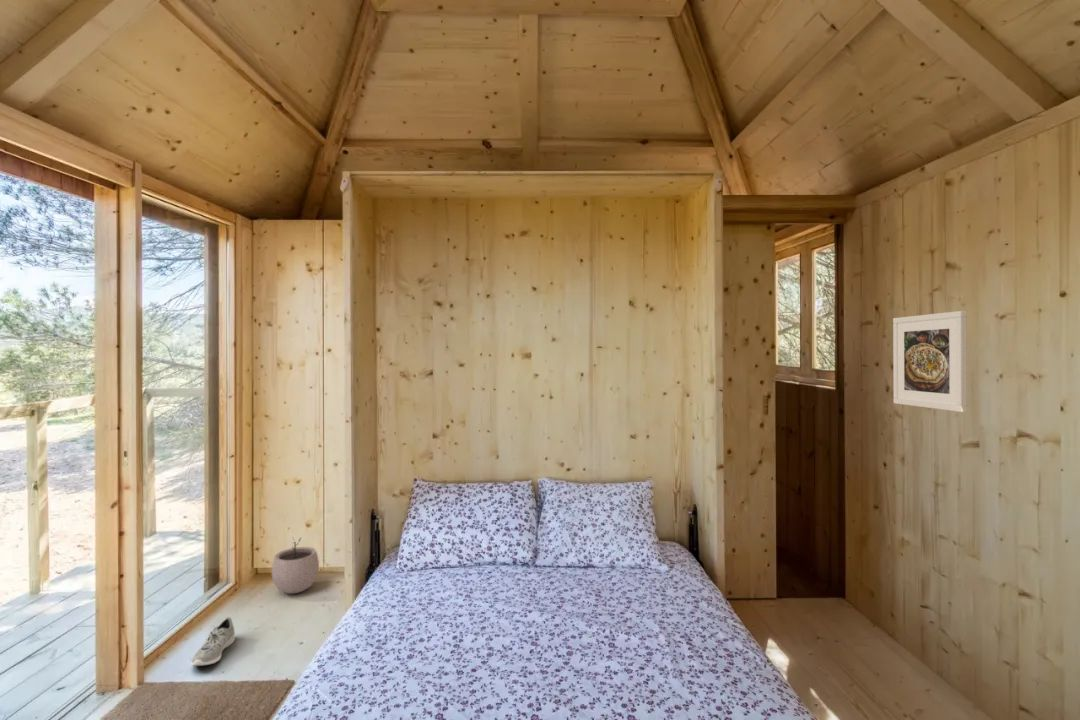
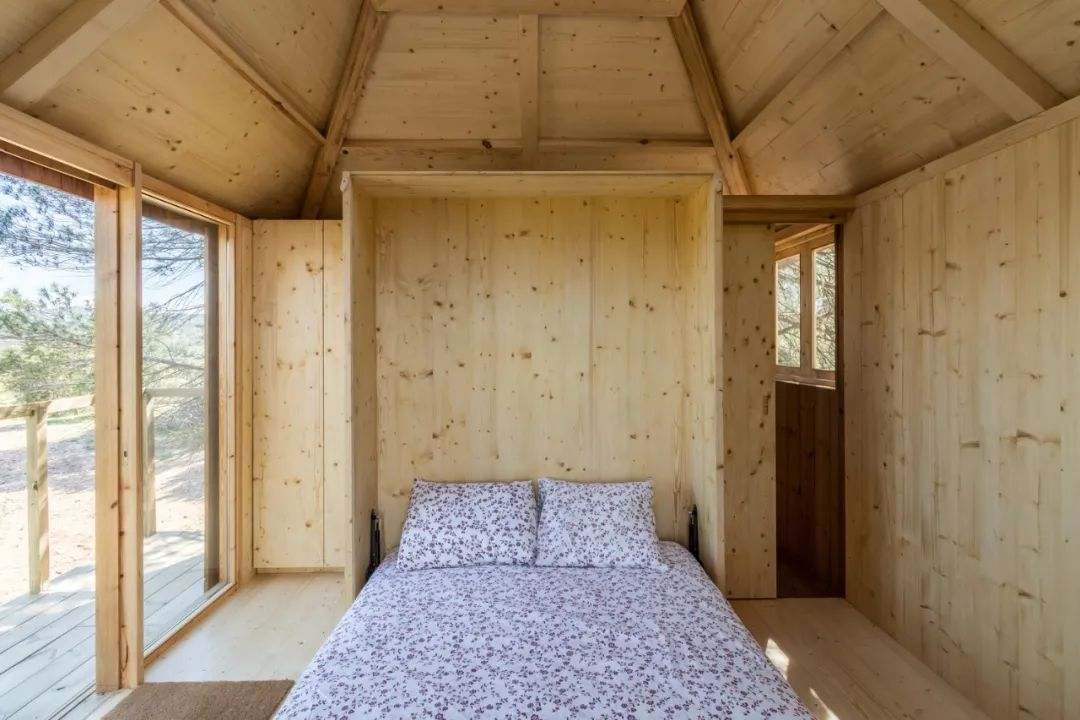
- sneaker [190,616,236,667]
- plant pot [271,537,320,595]
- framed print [892,310,968,413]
